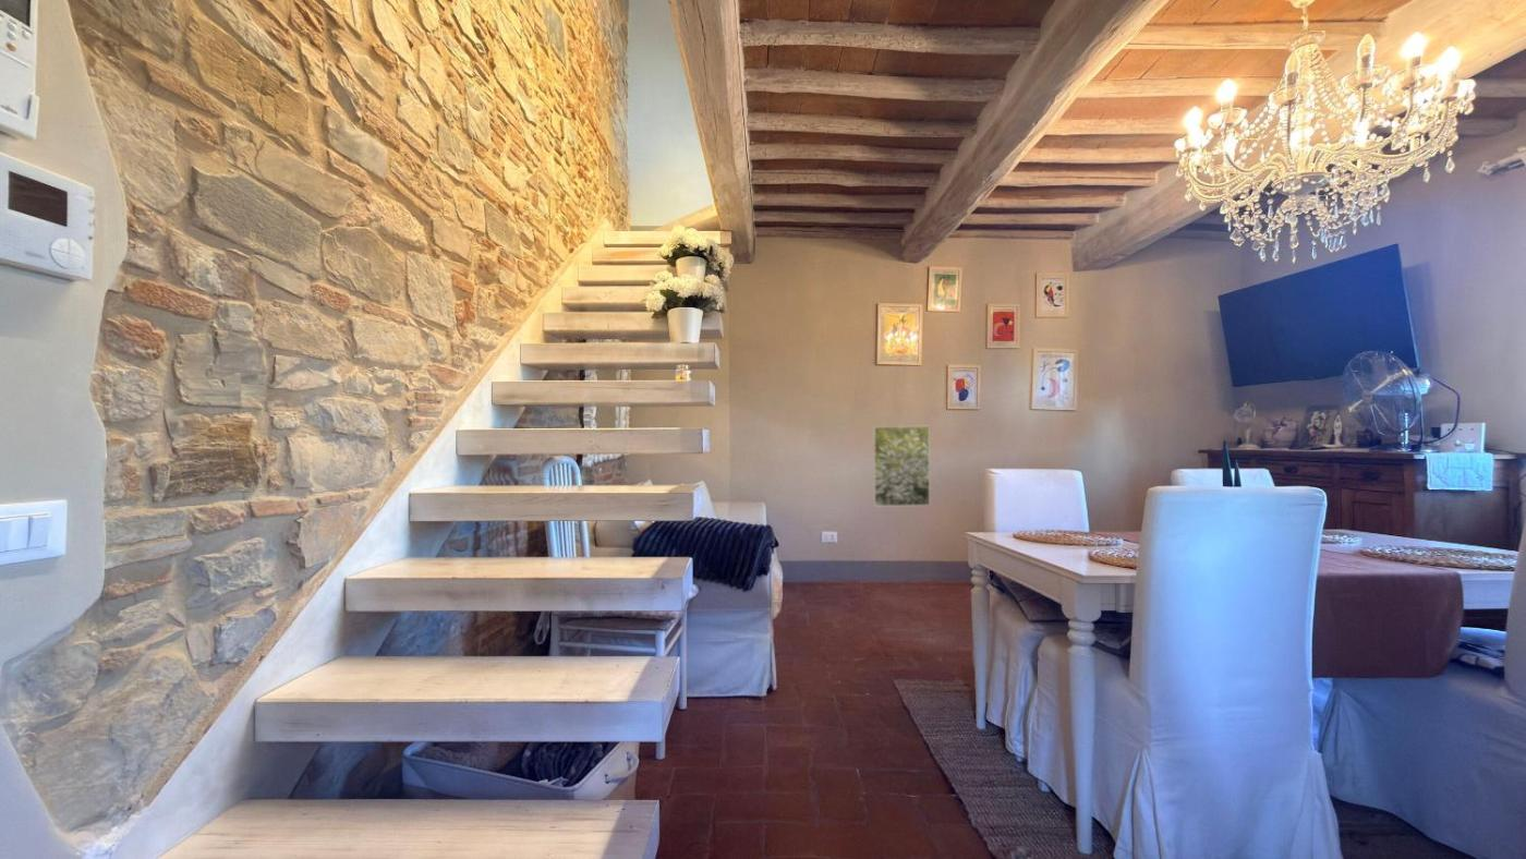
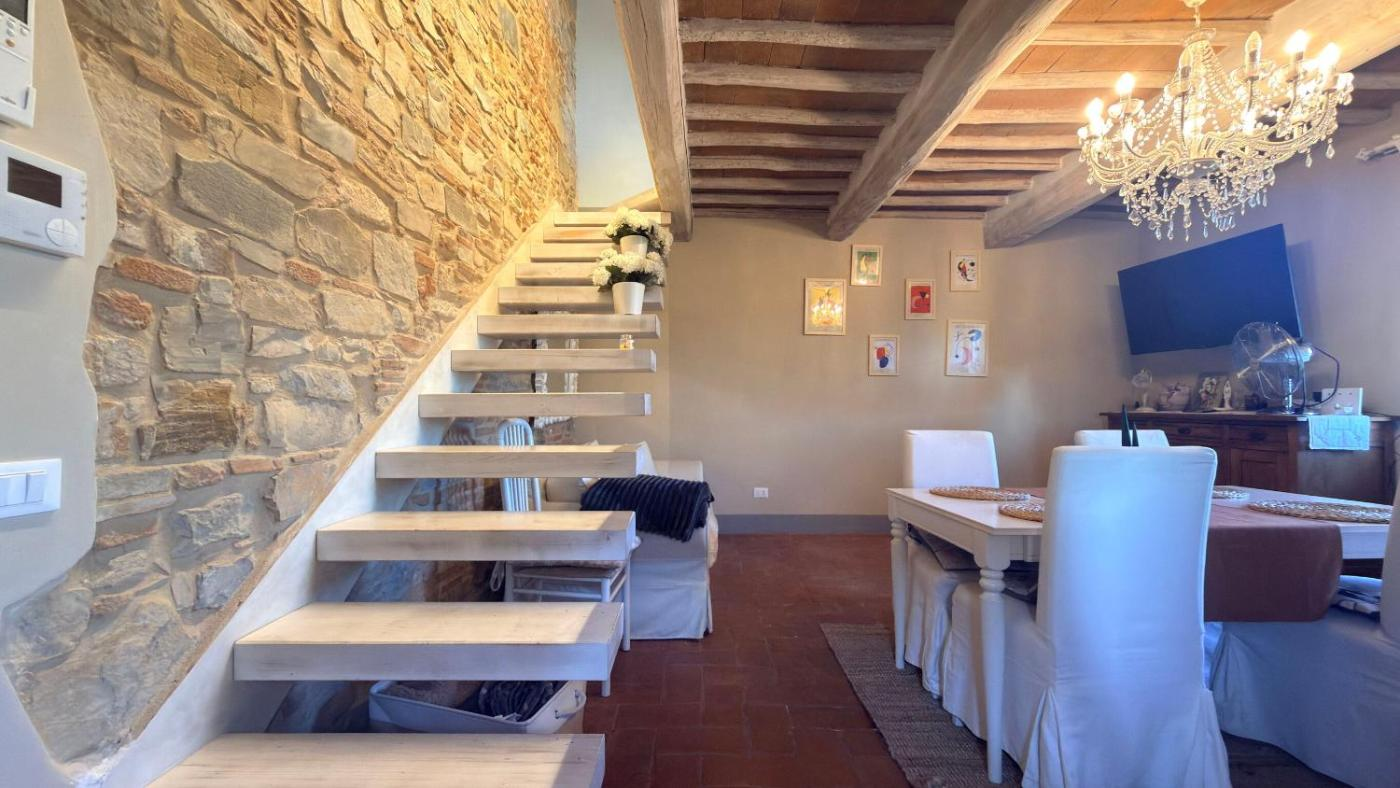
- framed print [872,425,931,507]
